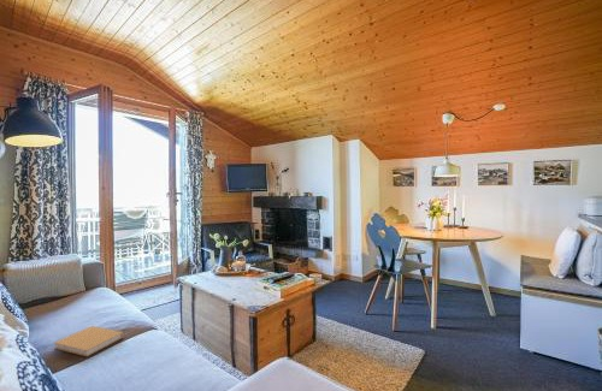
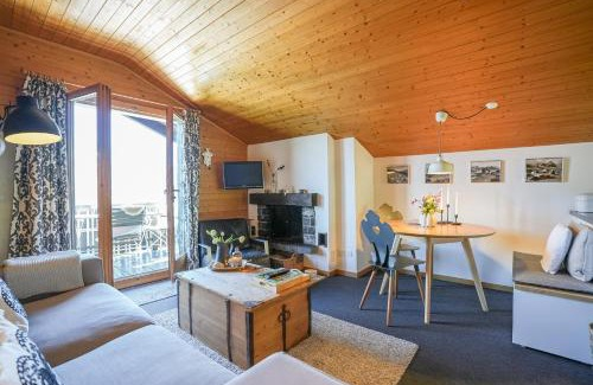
- book [53,325,124,357]
